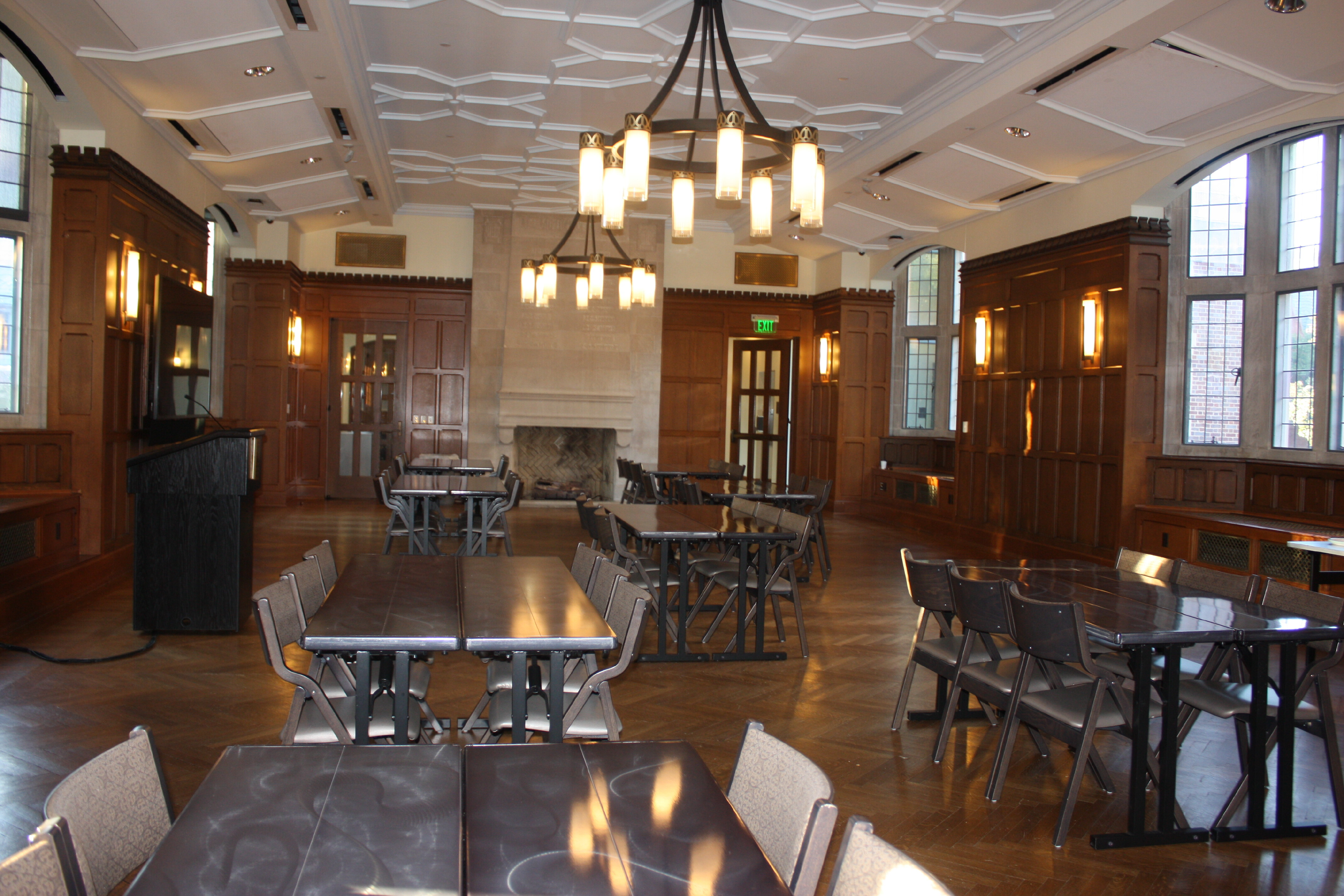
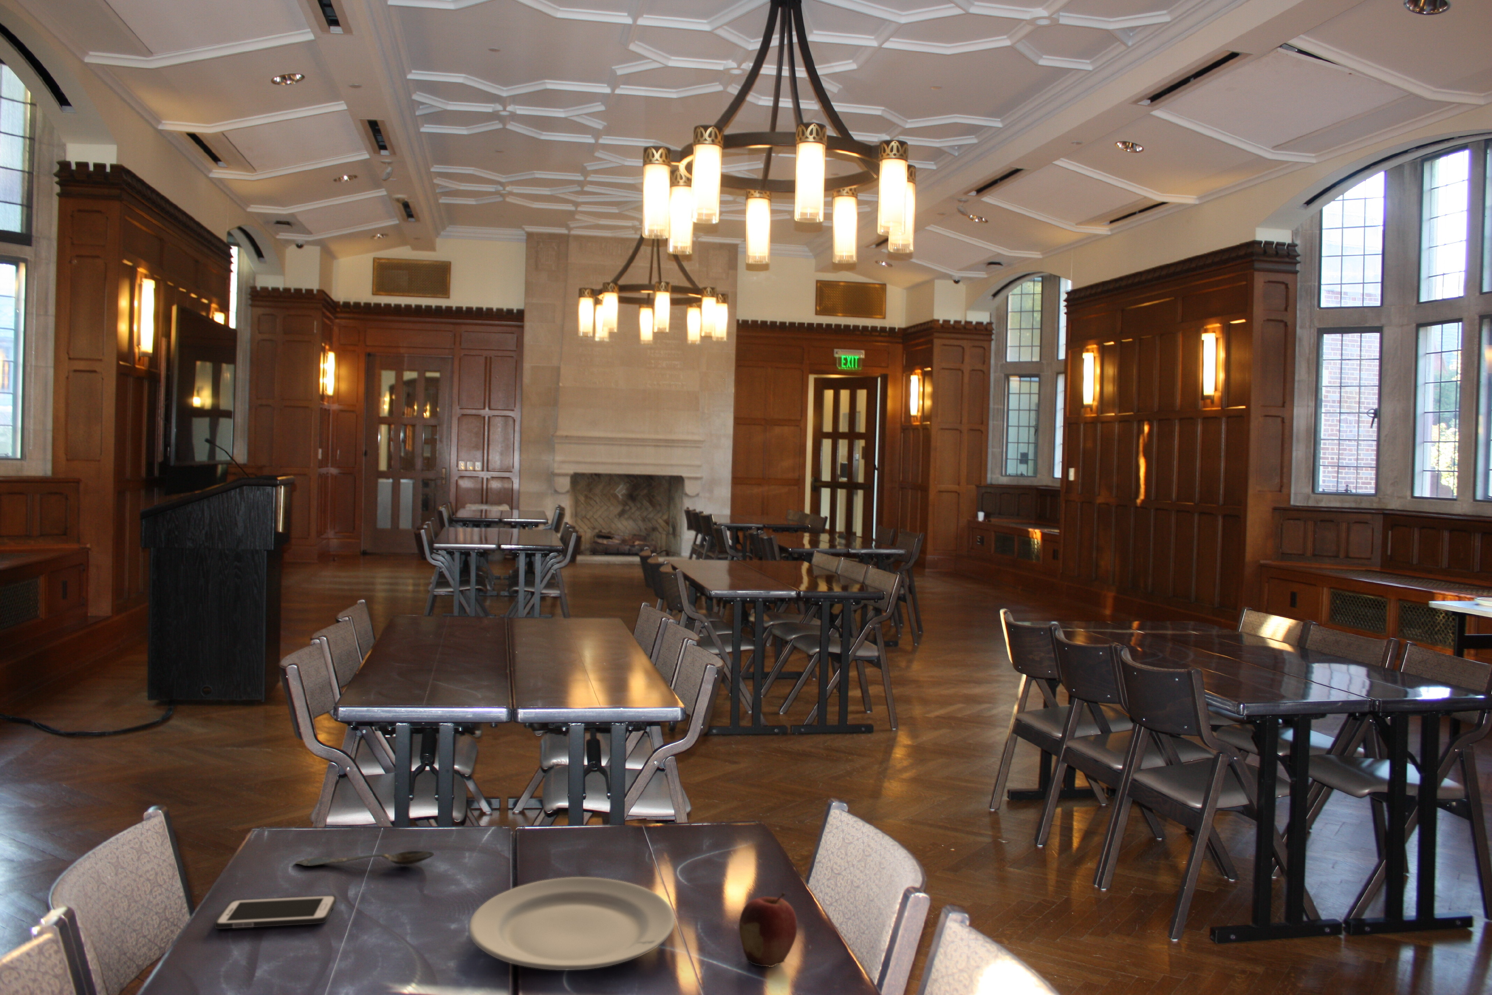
+ spoon [294,851,435,866]
+ fruit [738,892,798,967]
+ chinaware [468,876,675,971]
+ cell phone [214,895,337,929]
